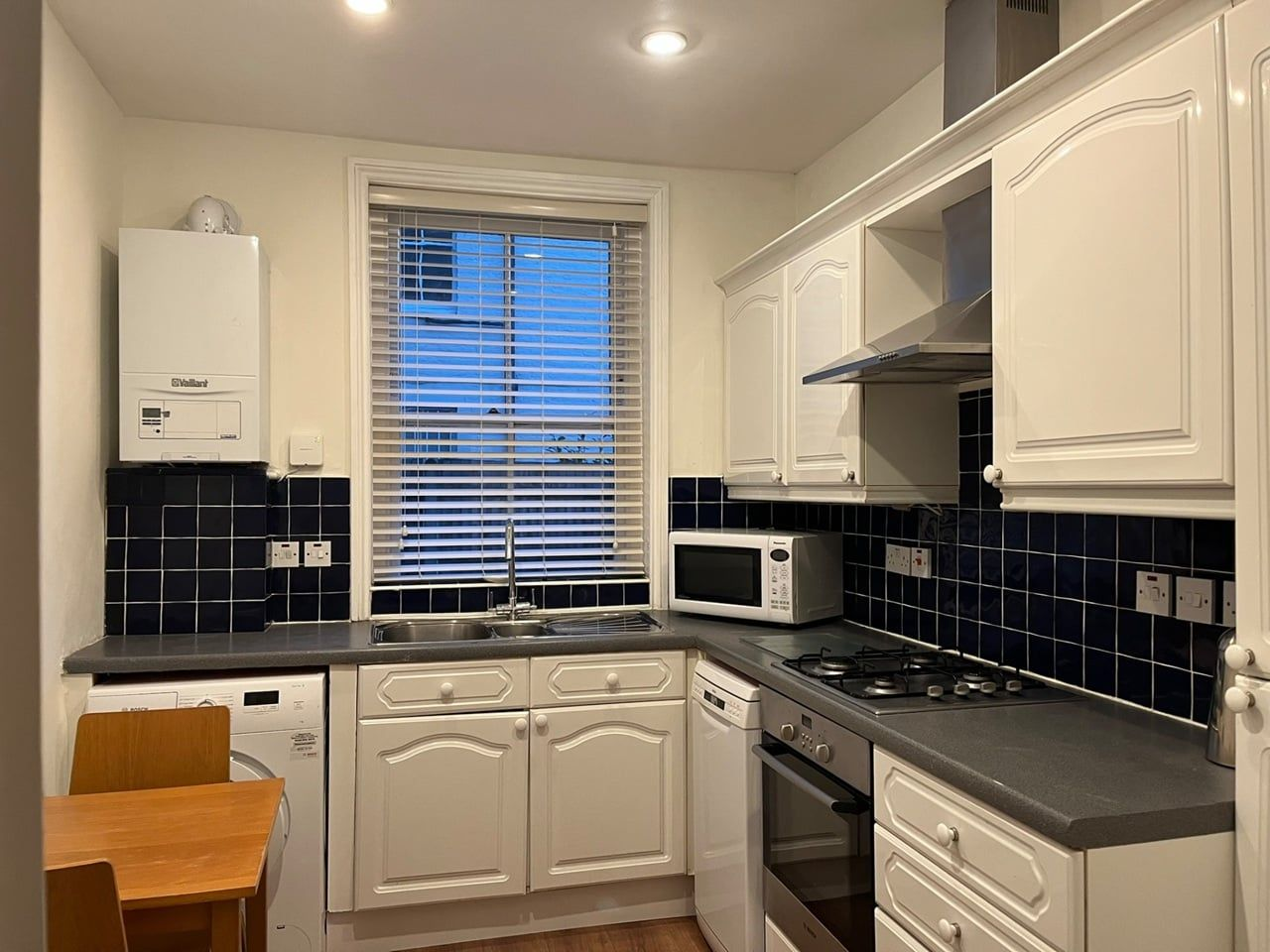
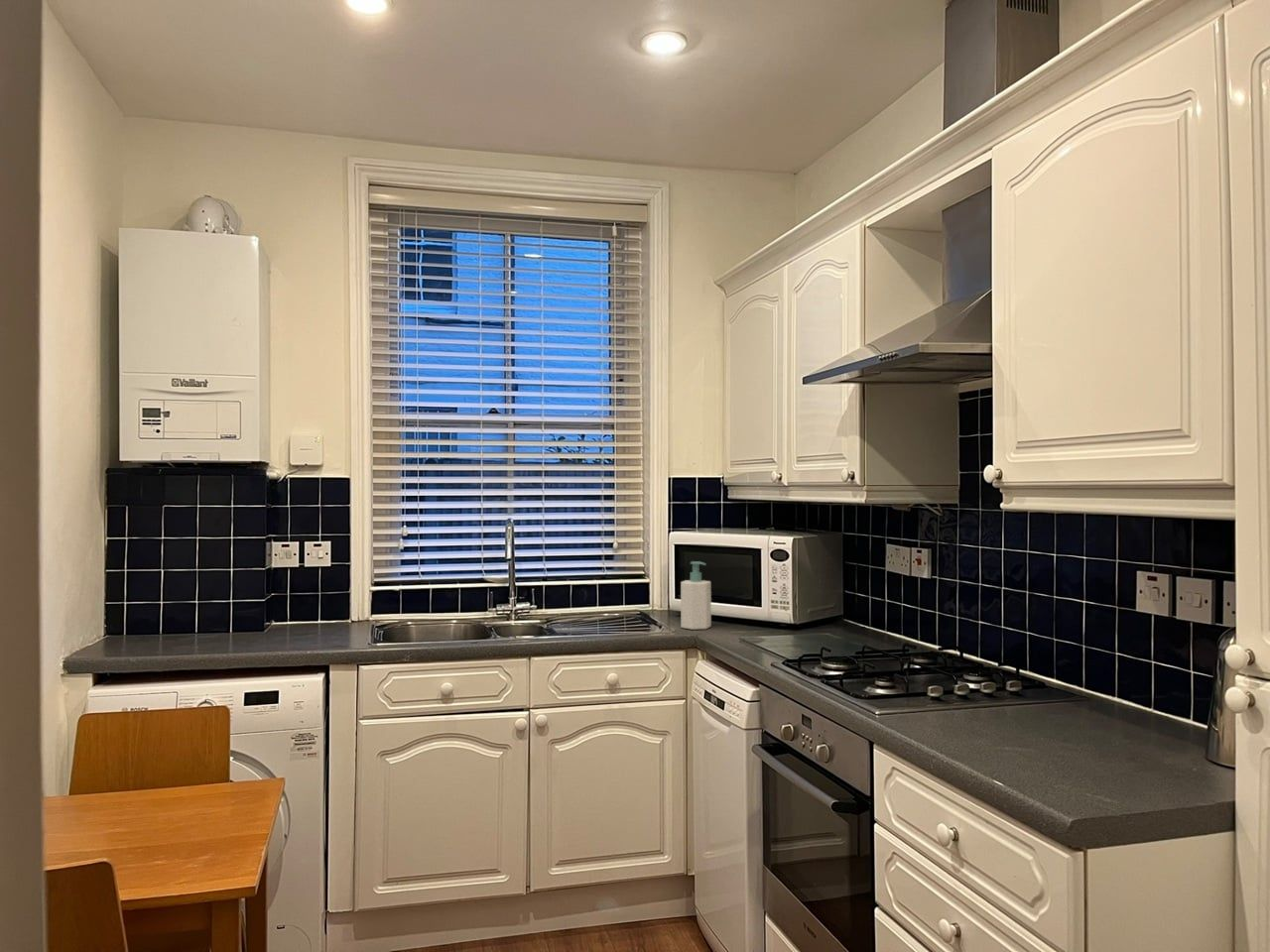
+ soap bottle [680,560,712,631]
